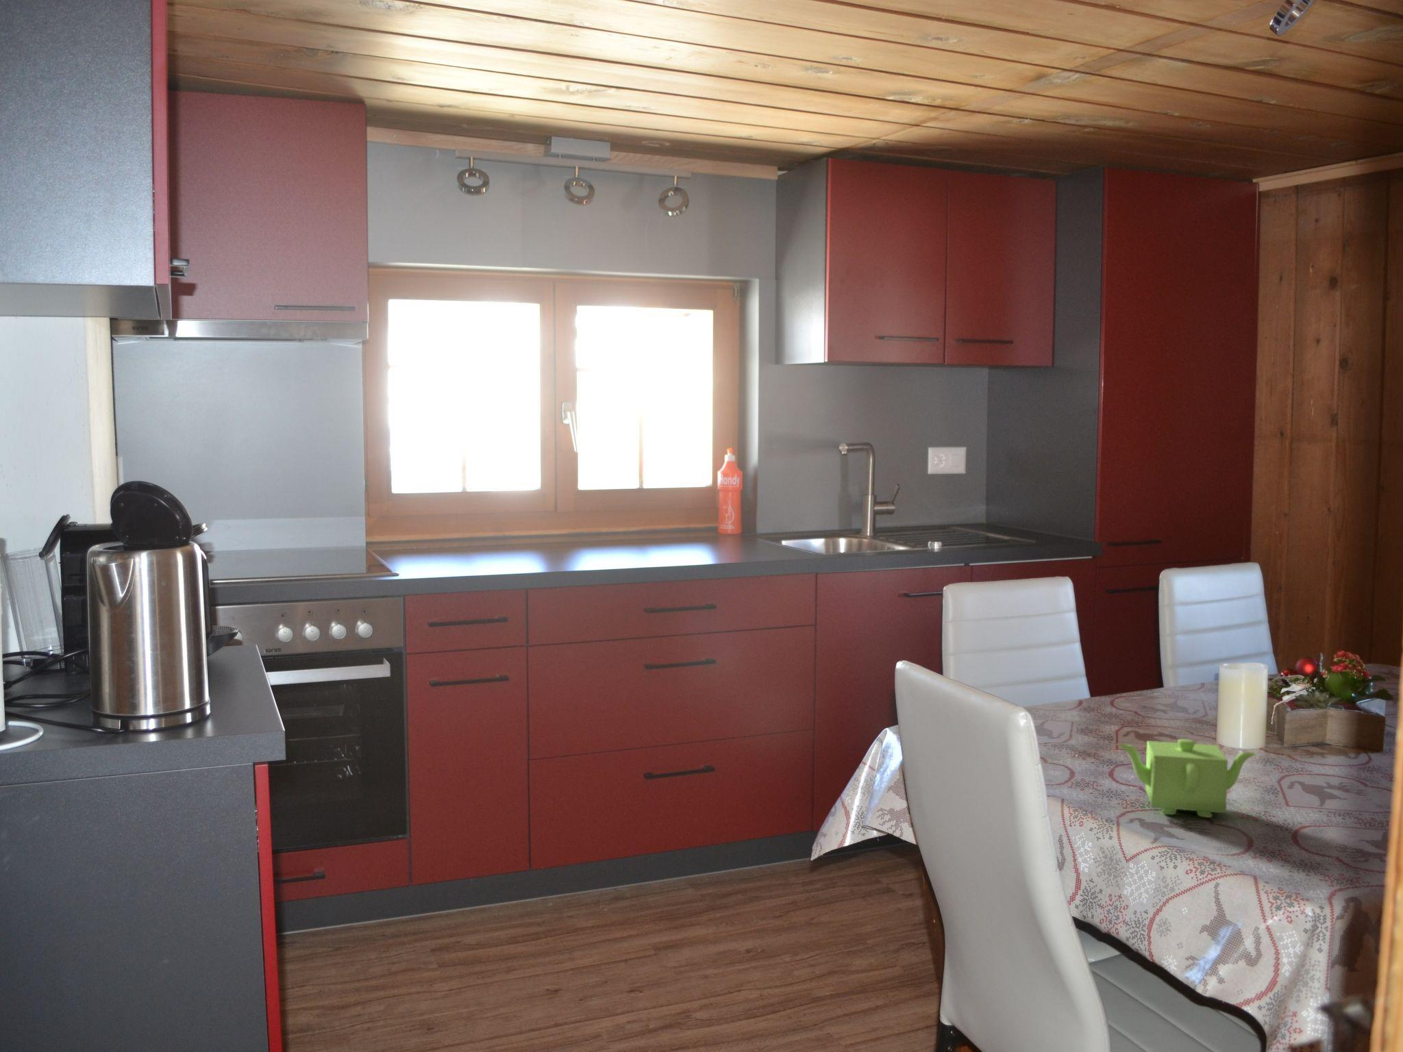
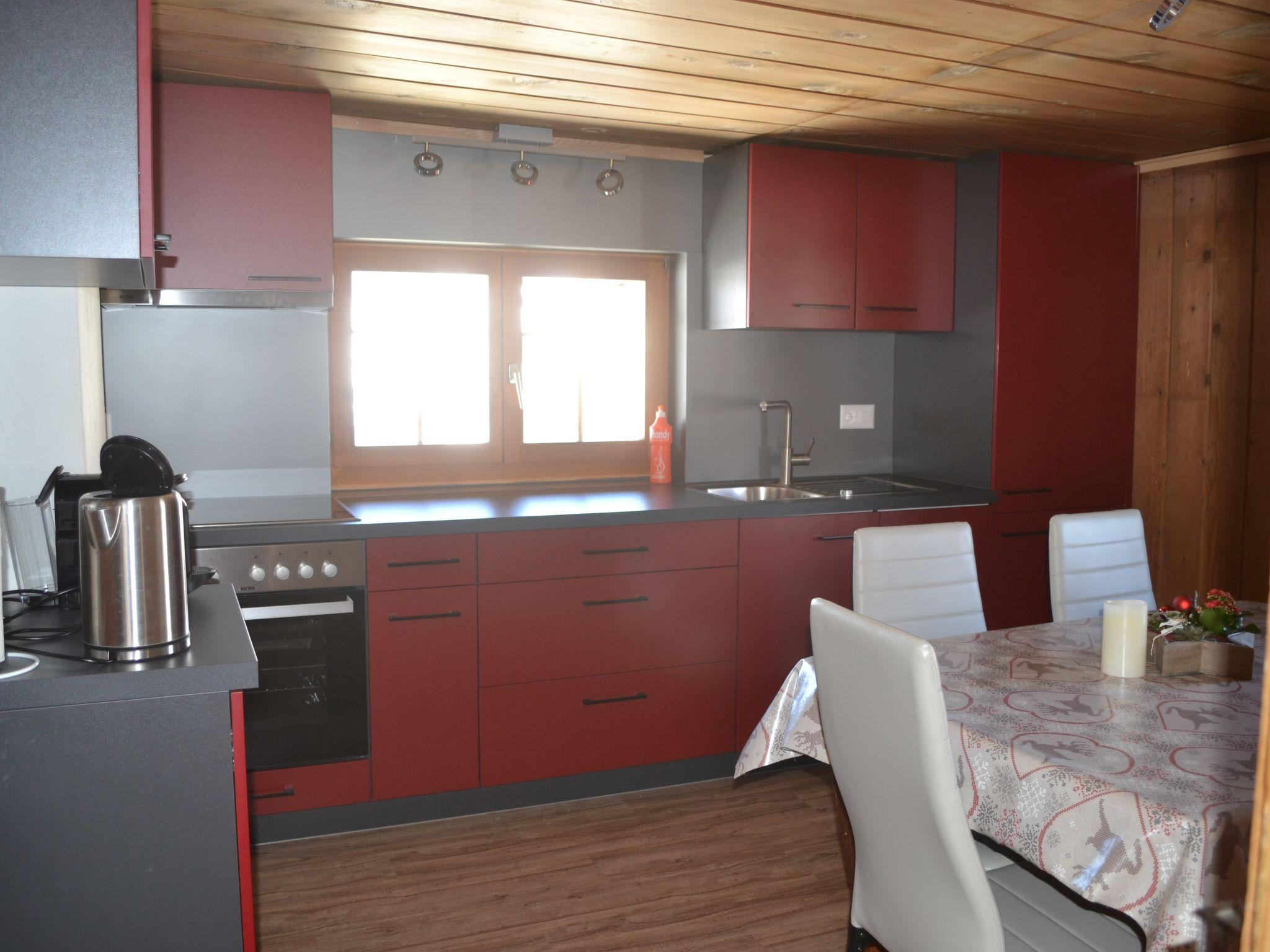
- teapot [1116,738,1258,819]
